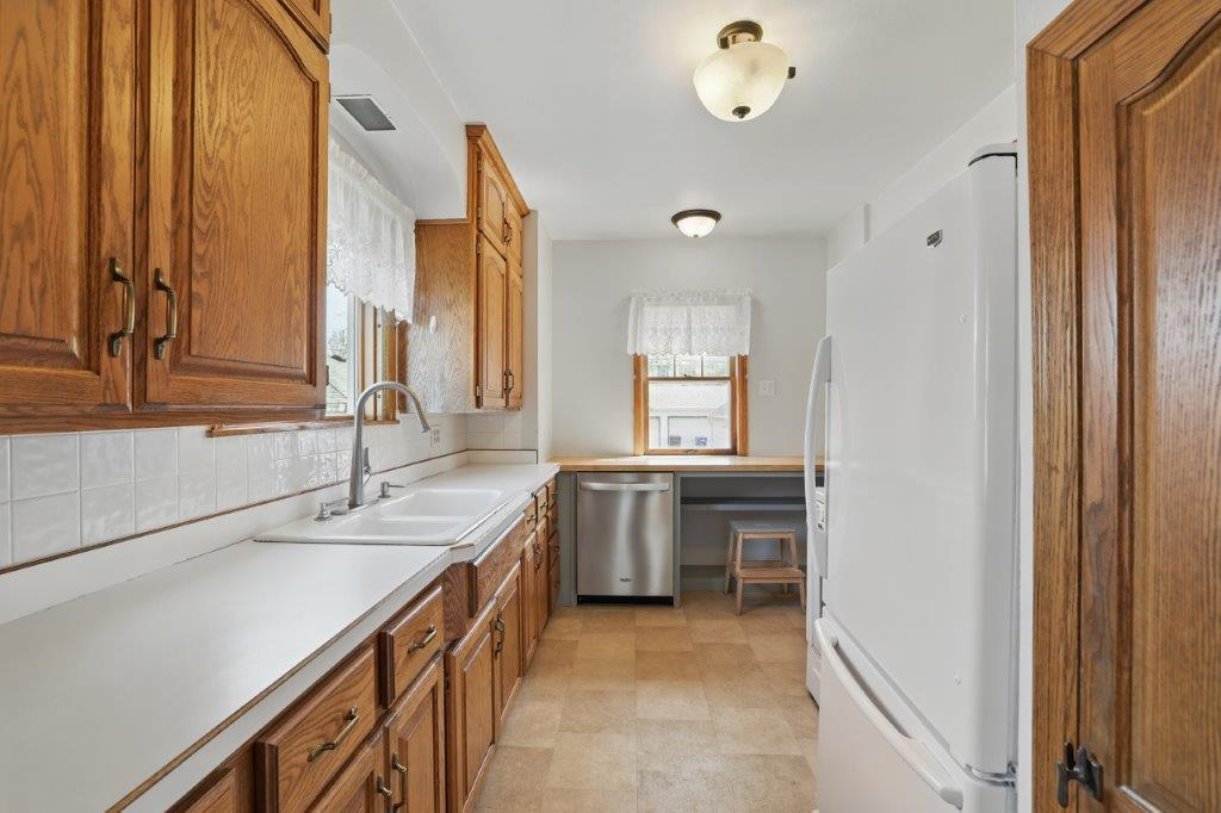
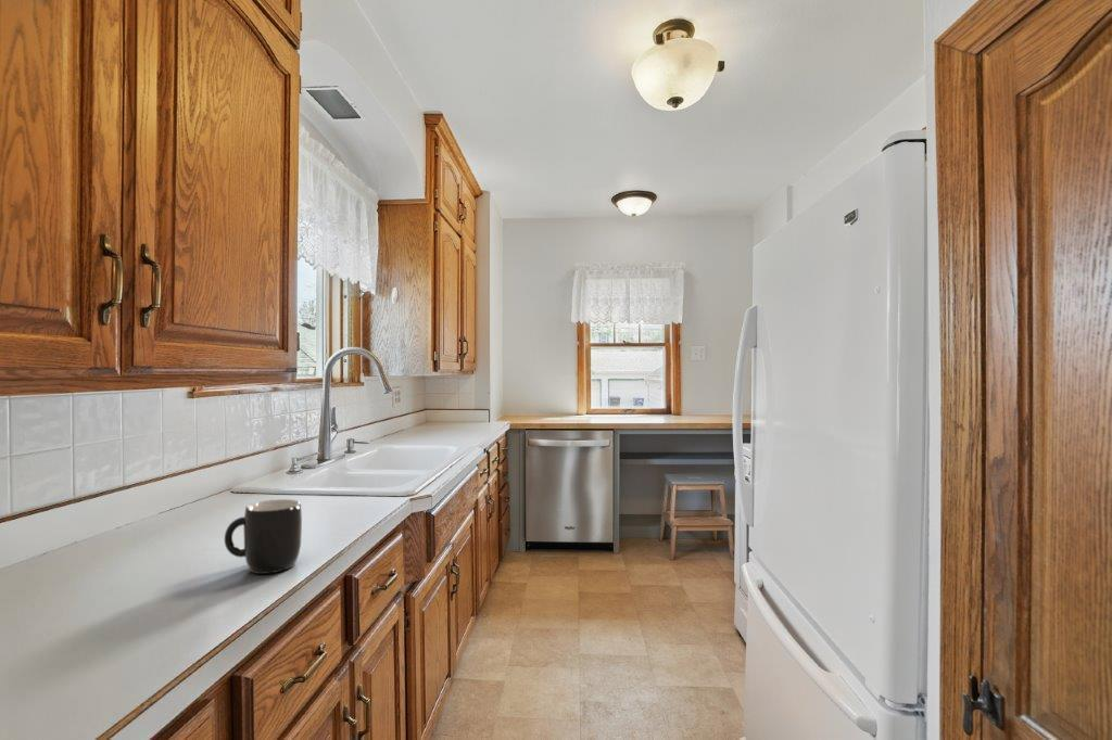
+ mug [224,498,303,575]
